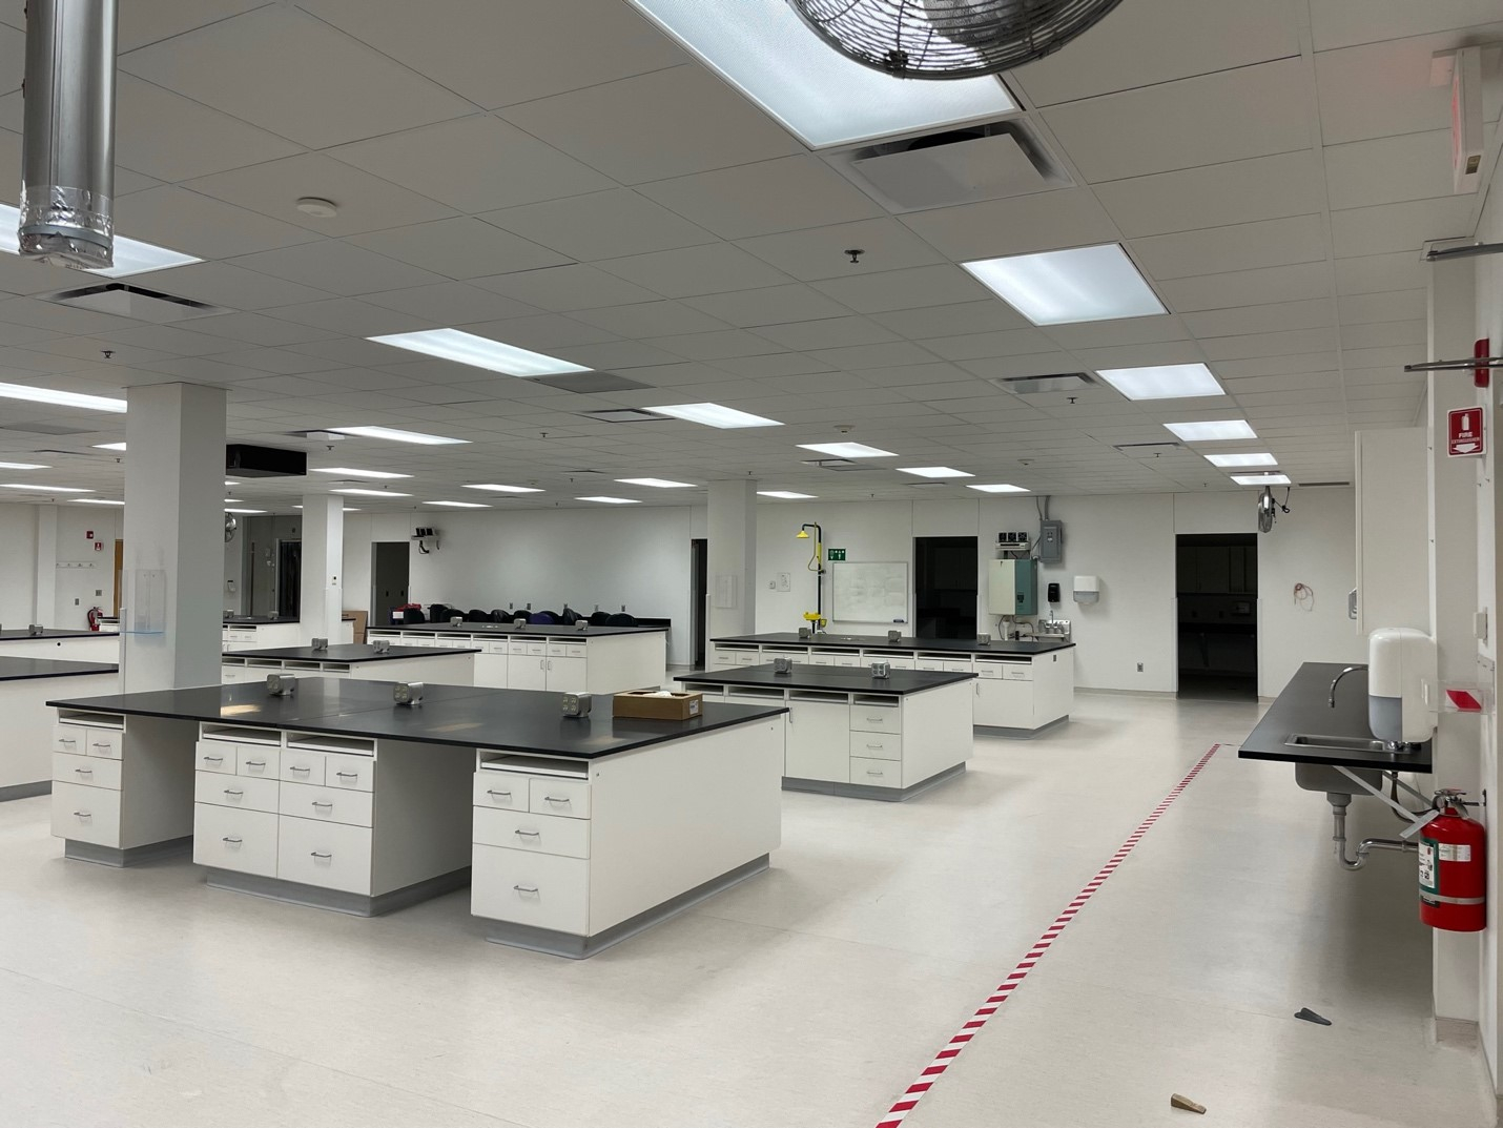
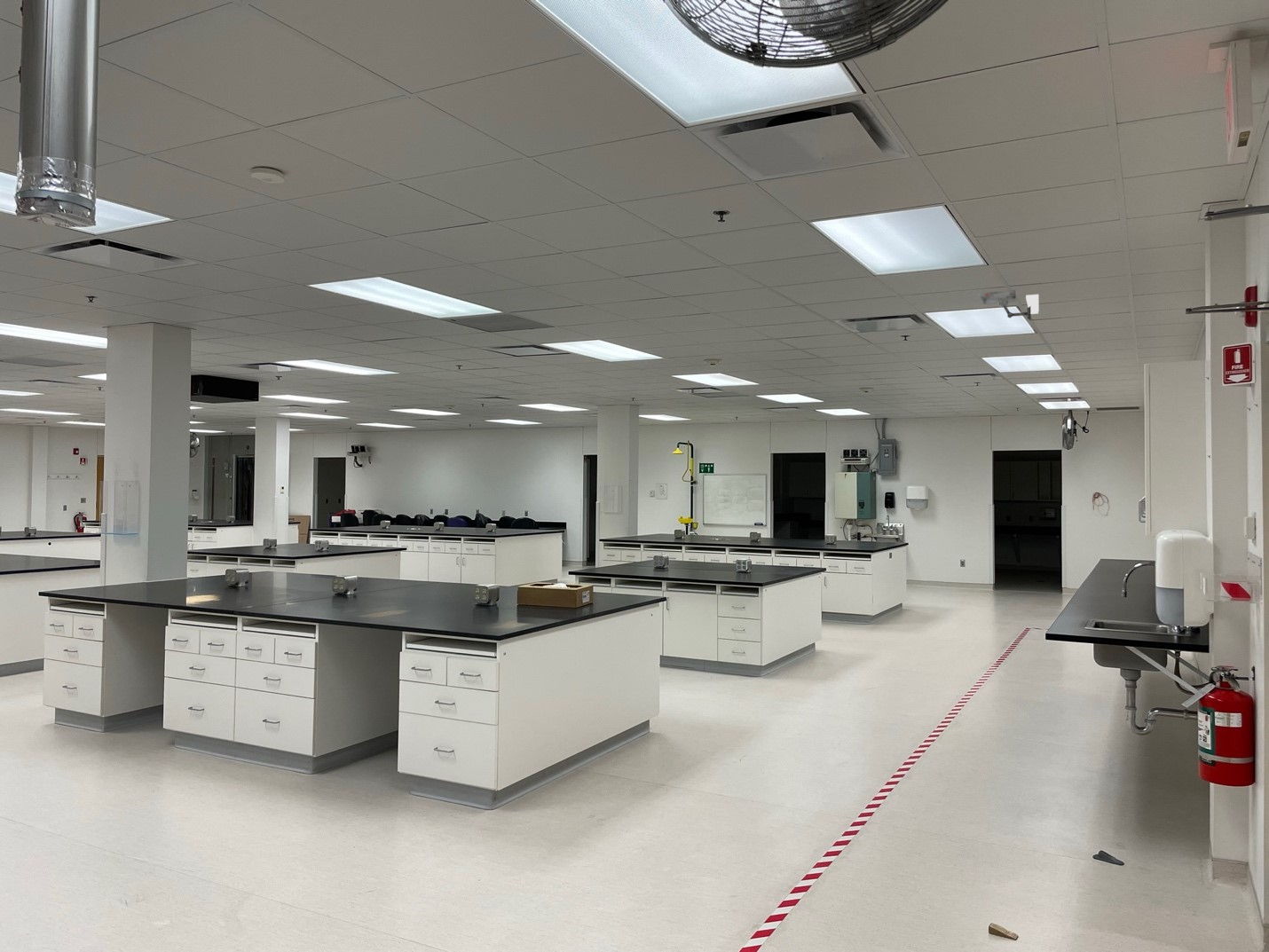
+ security camera [978,289,1039,321]
